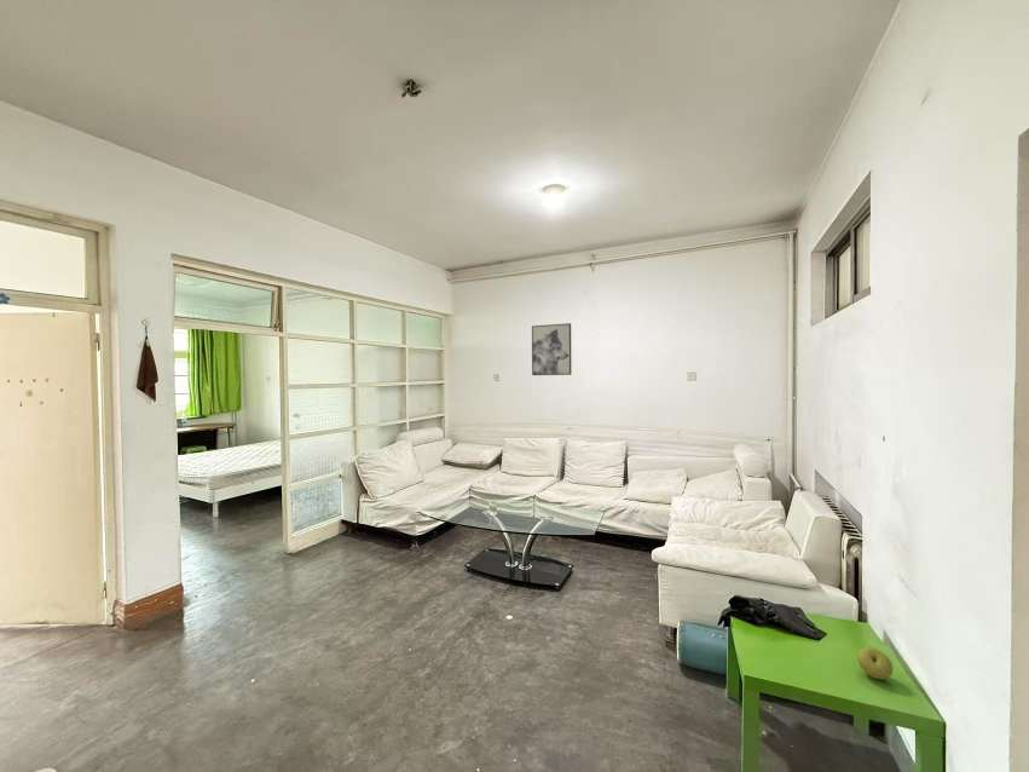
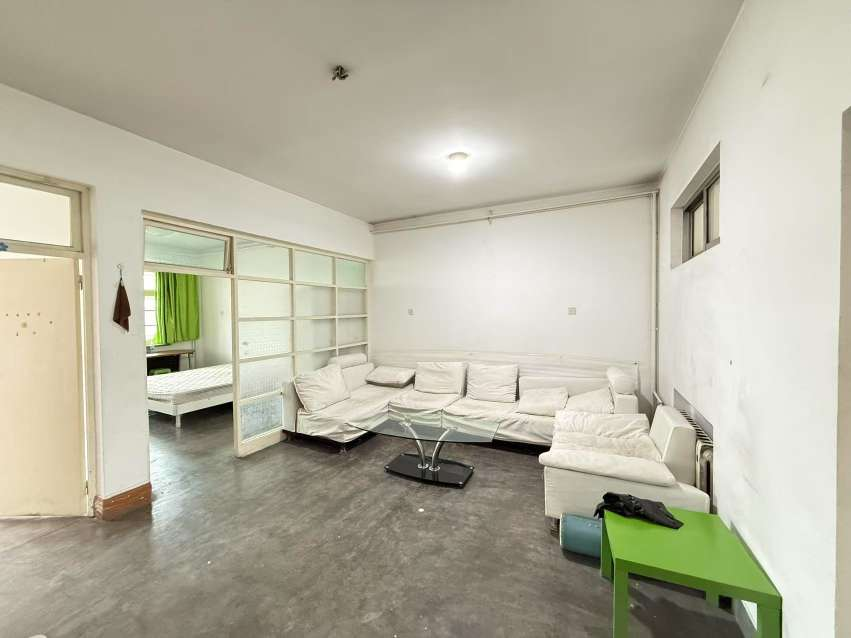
- apple [856,646,894,681]
- wall art [531,322,573,376]
